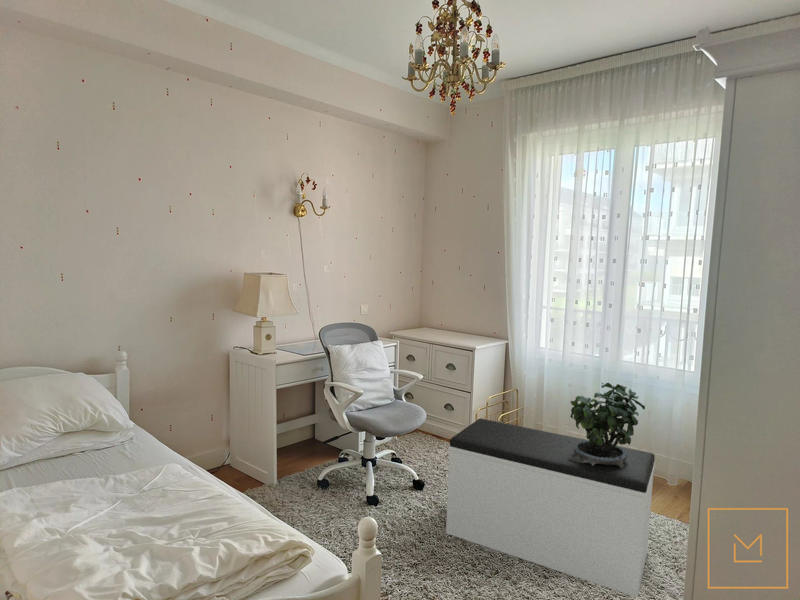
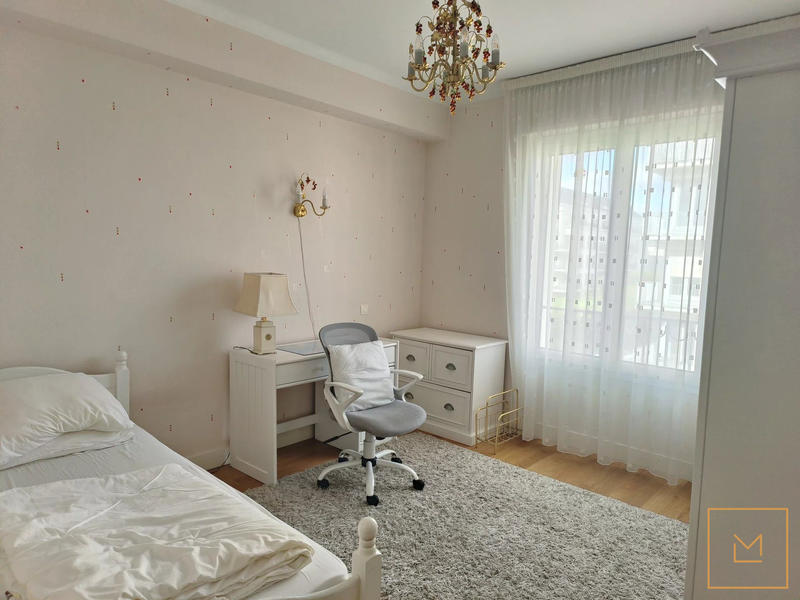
- potted plant [568,382,646,469]
- bench [445,418,656,598]
